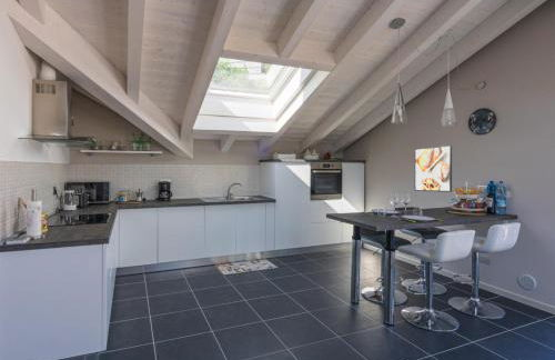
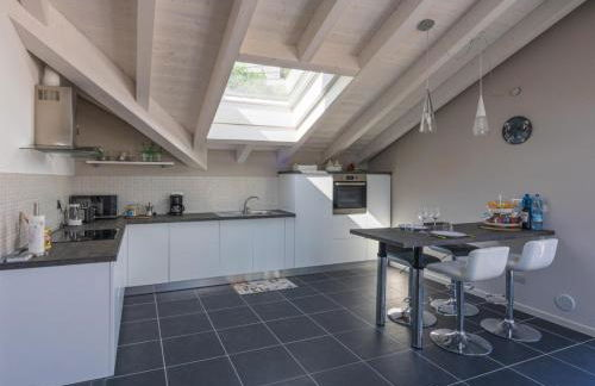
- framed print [414,144,453,193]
